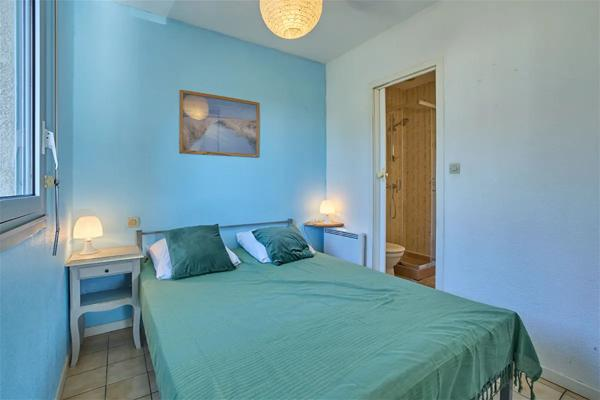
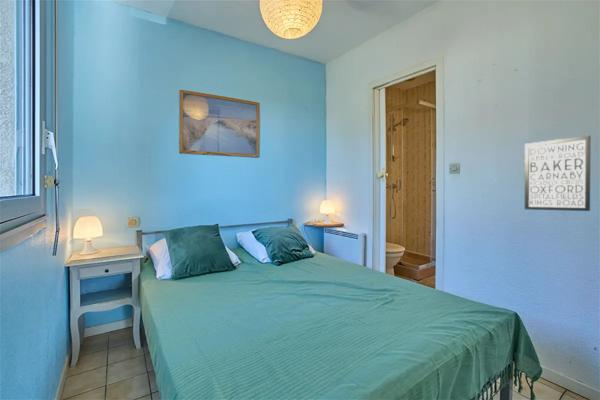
+ wall art [524,134,592,212]
